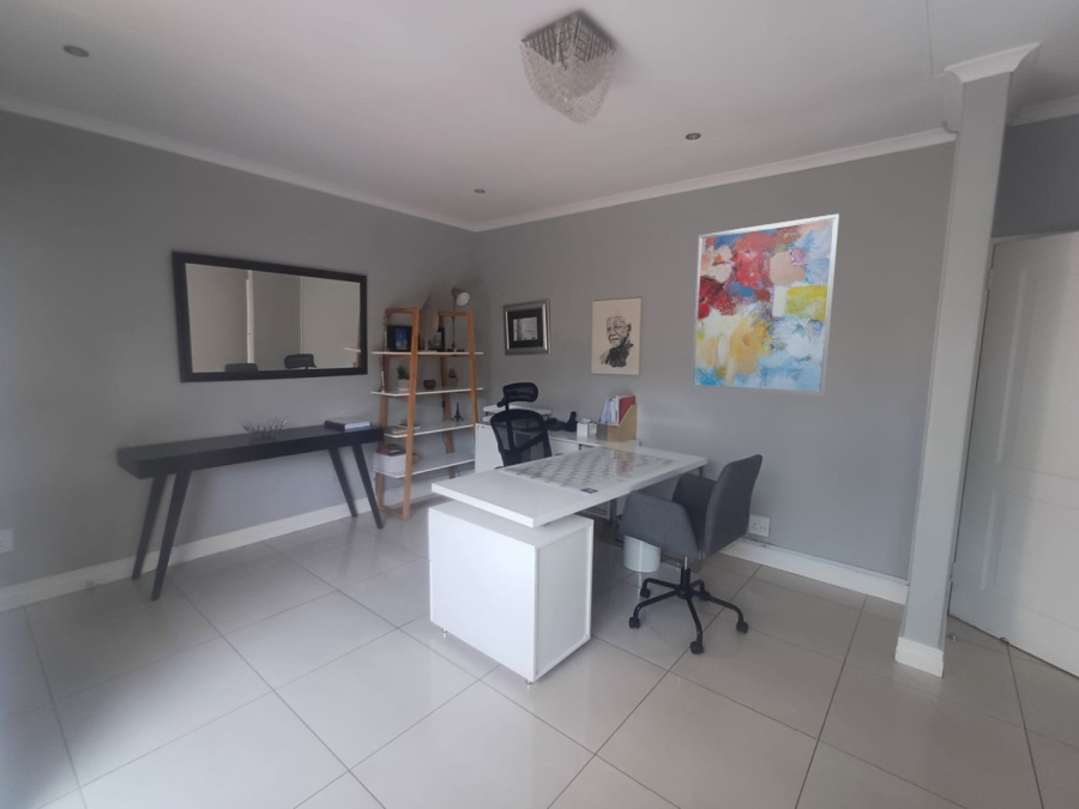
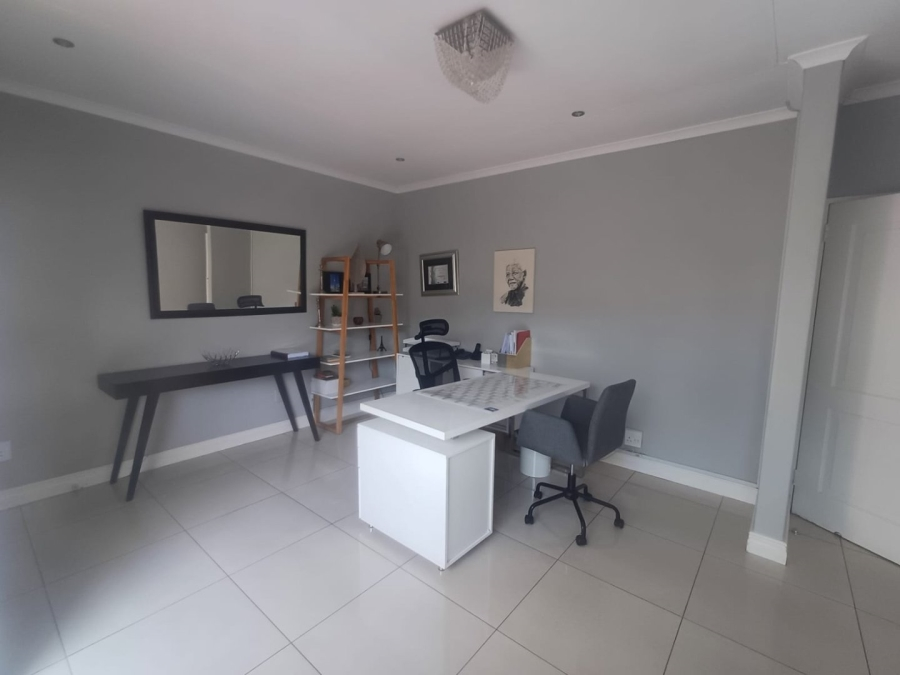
- wall art [689,212,840,398]
